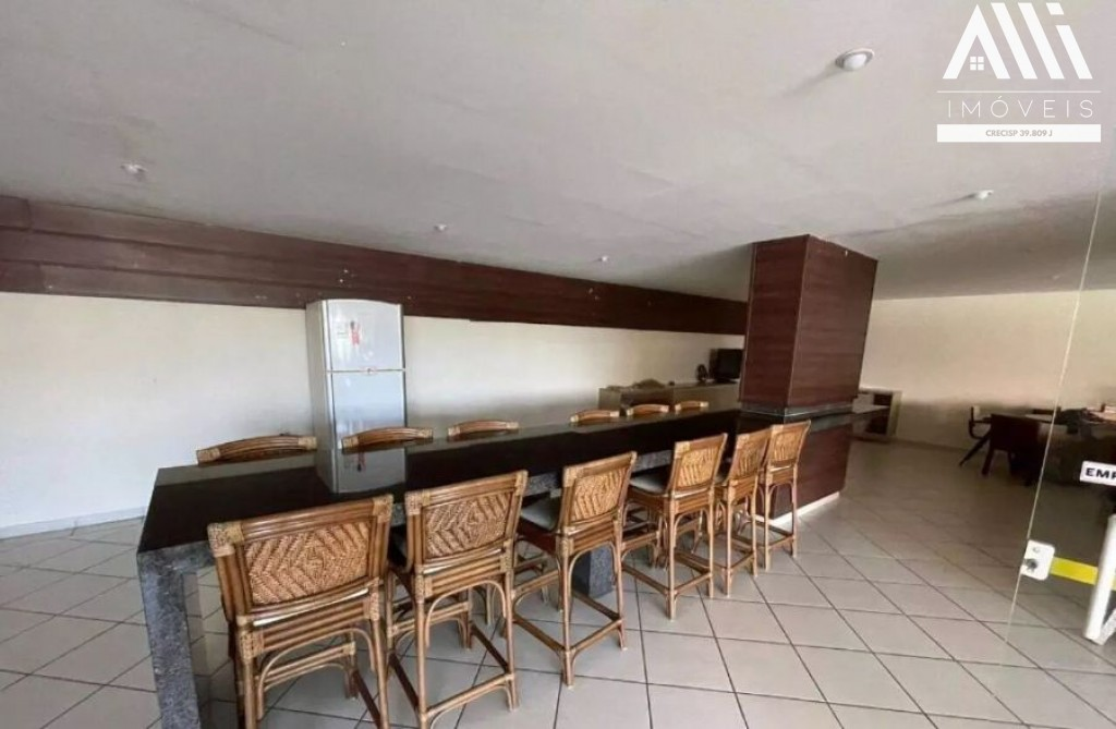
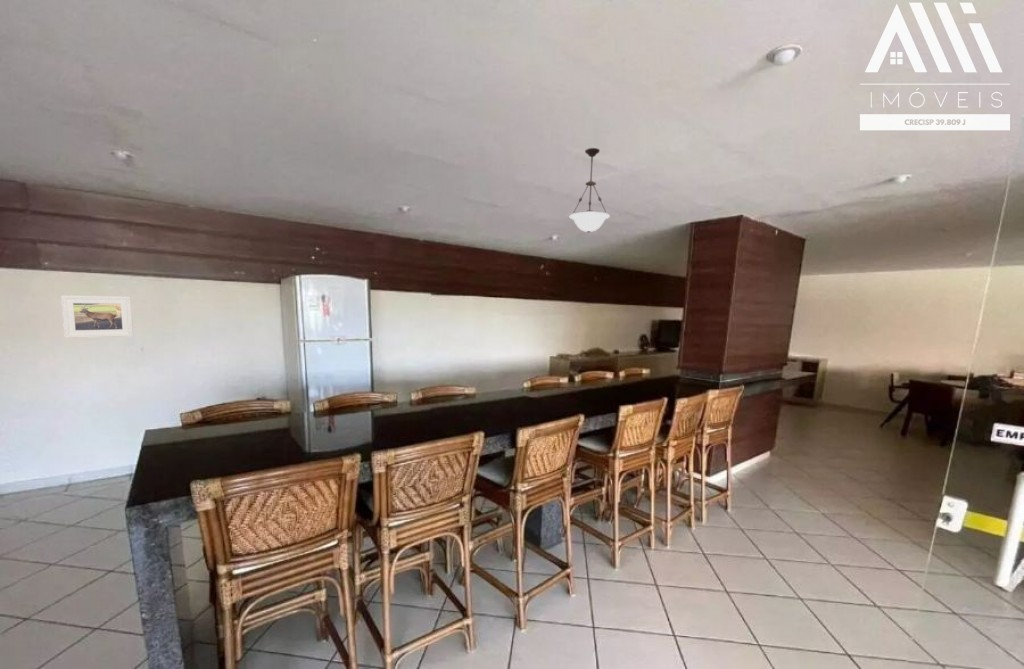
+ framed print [60,294,134,339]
+ pendant light [569,147,611,234]
